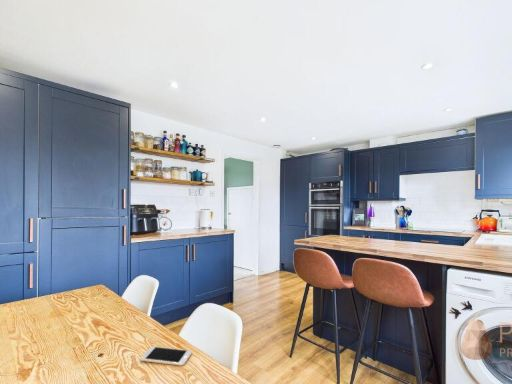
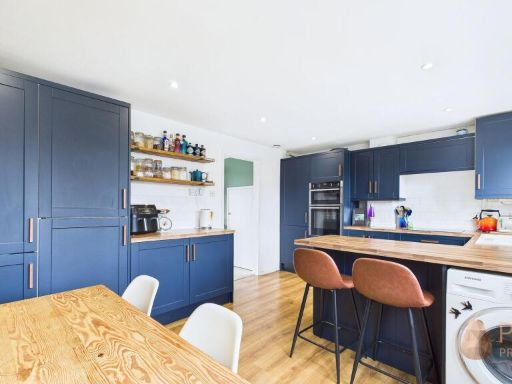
- smartphone [139,346,193,367]
